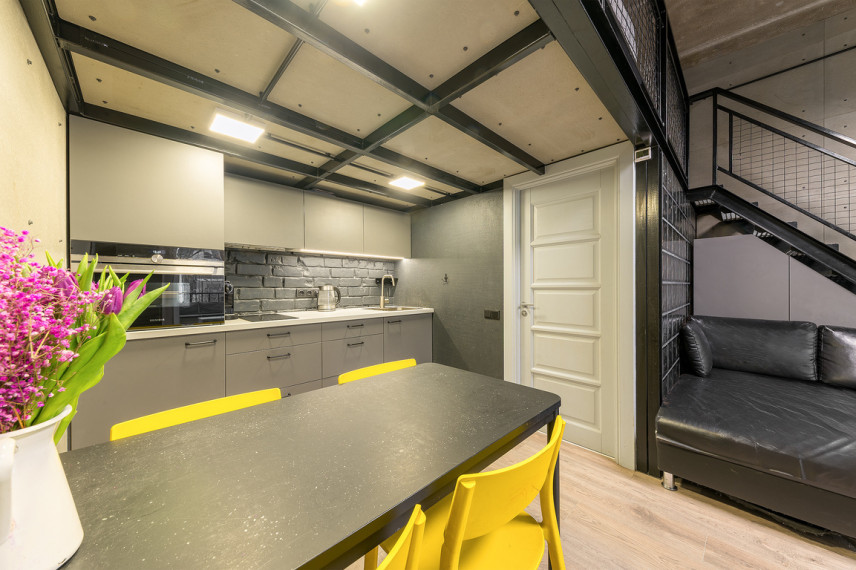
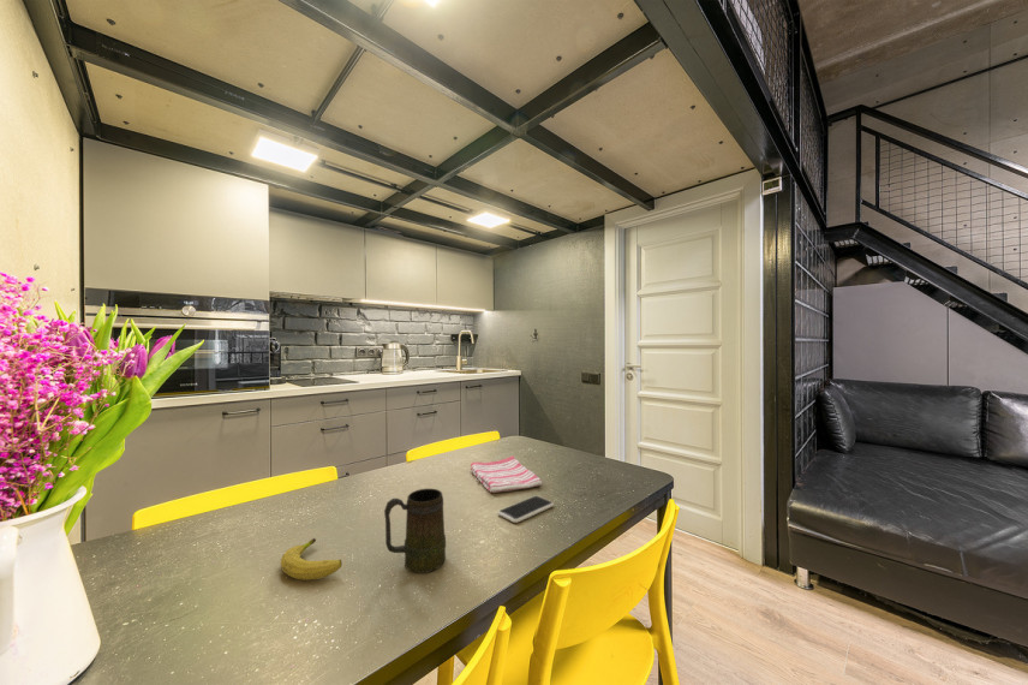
+ fruit [280,537,342,582]
+ smartphone [497,495,555,524]
+ dish towel [470,454,543,494]
+ mug [383,488,447,574]
